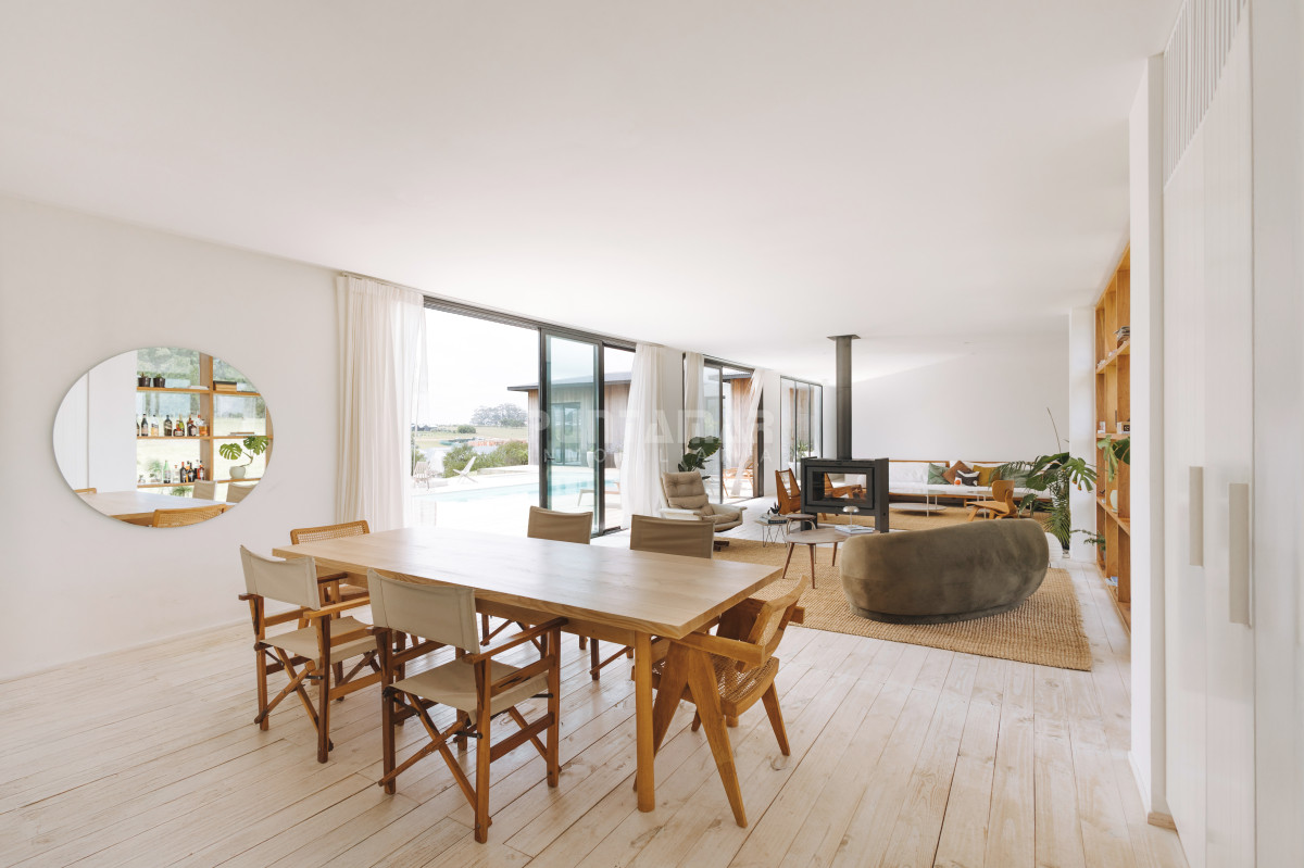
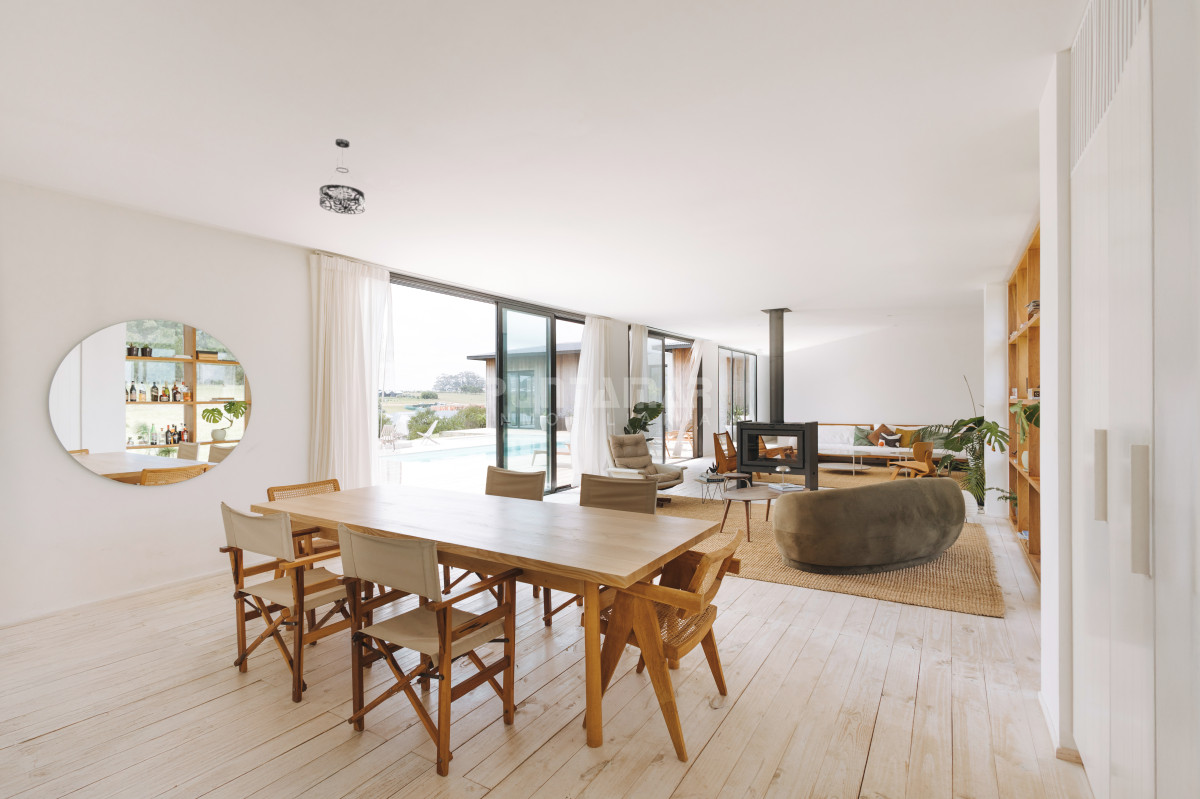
+ pendant light [319,138,366,215]
